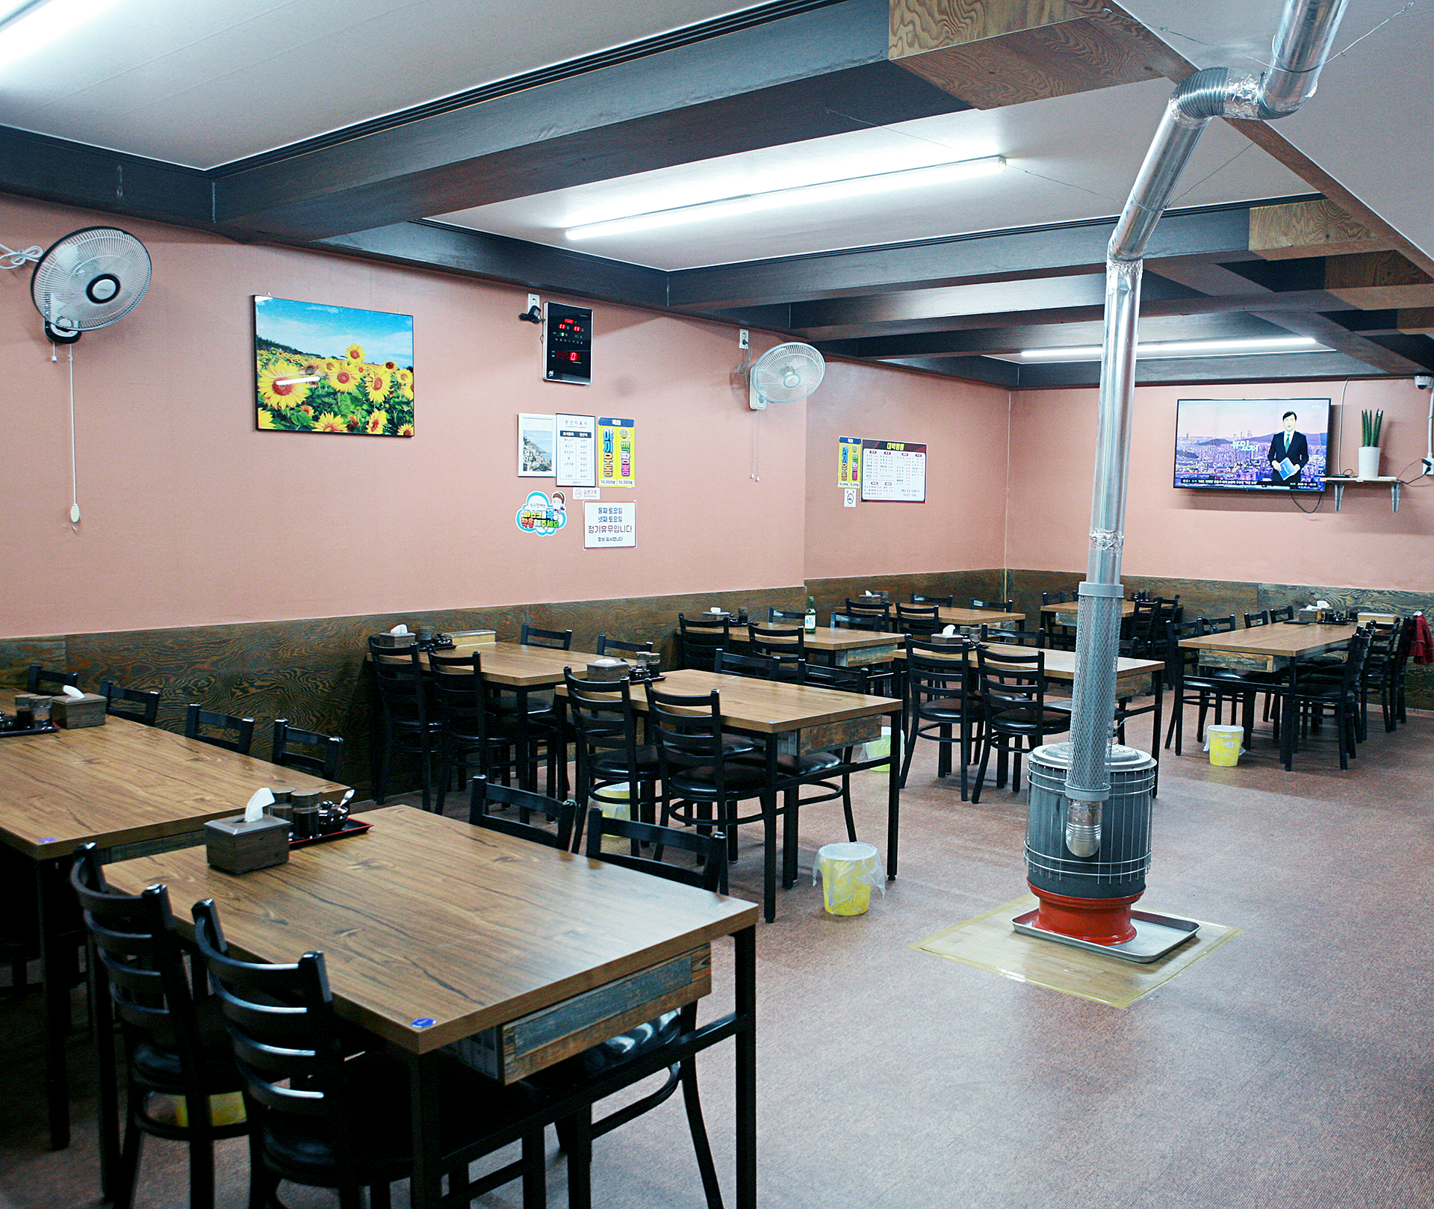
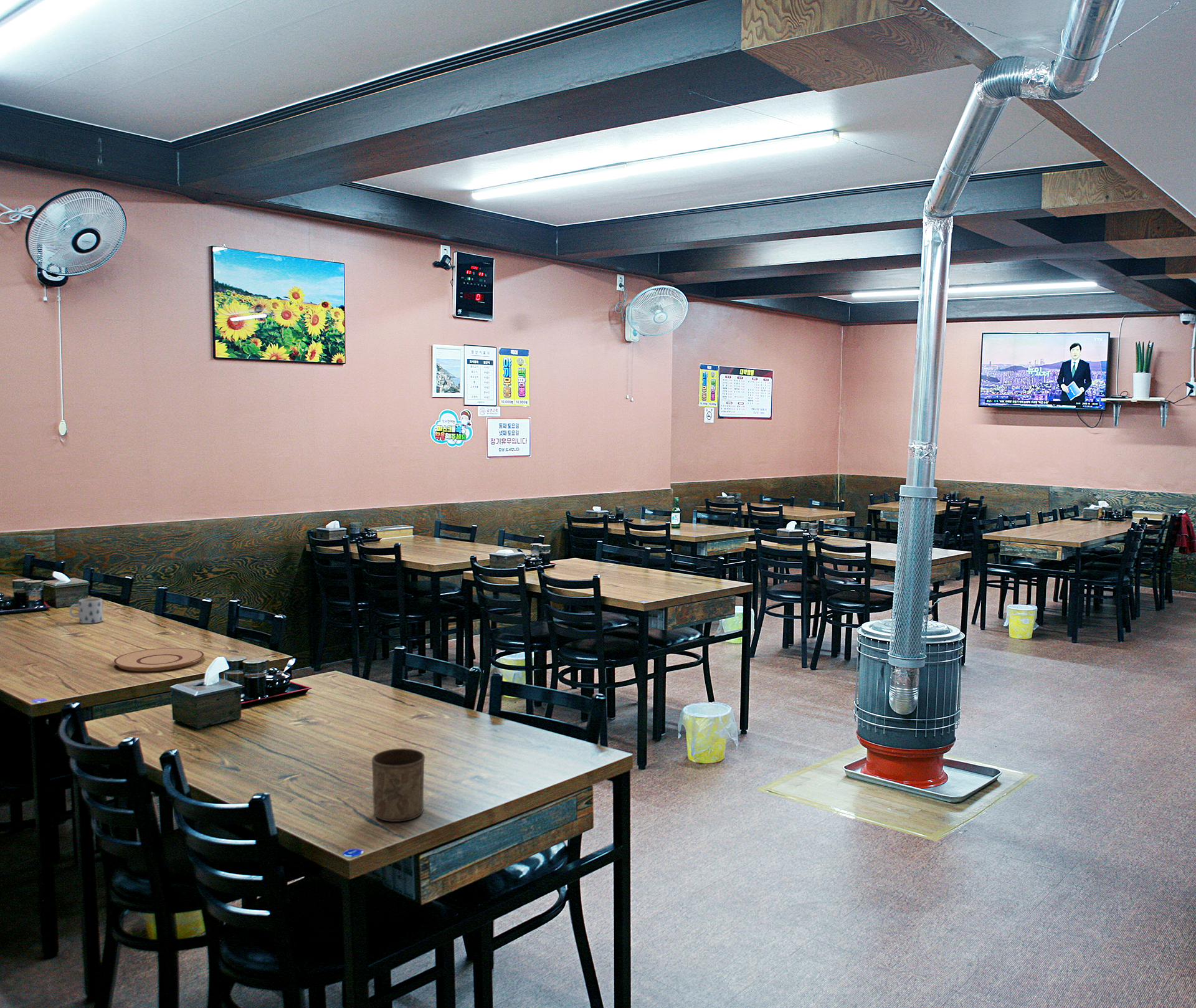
+ mug [69,597,103,624]
+ plate [113,647,205,672]
+ cup [371,748,425,822]
